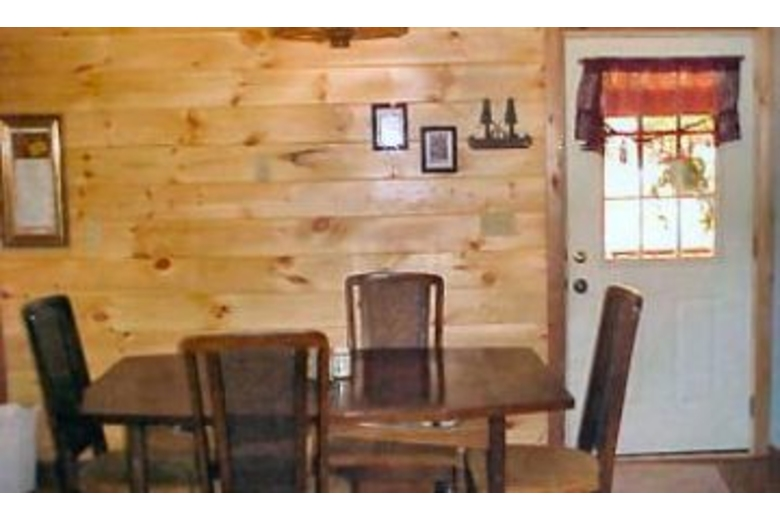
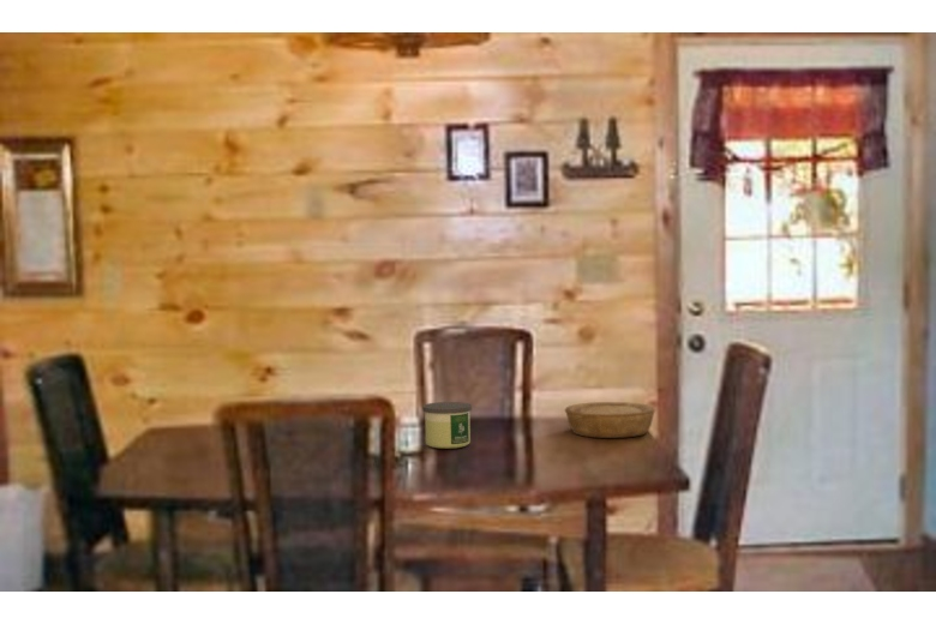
+ bowl [564,401,656,439]
+ candle [421,401,473,450]
